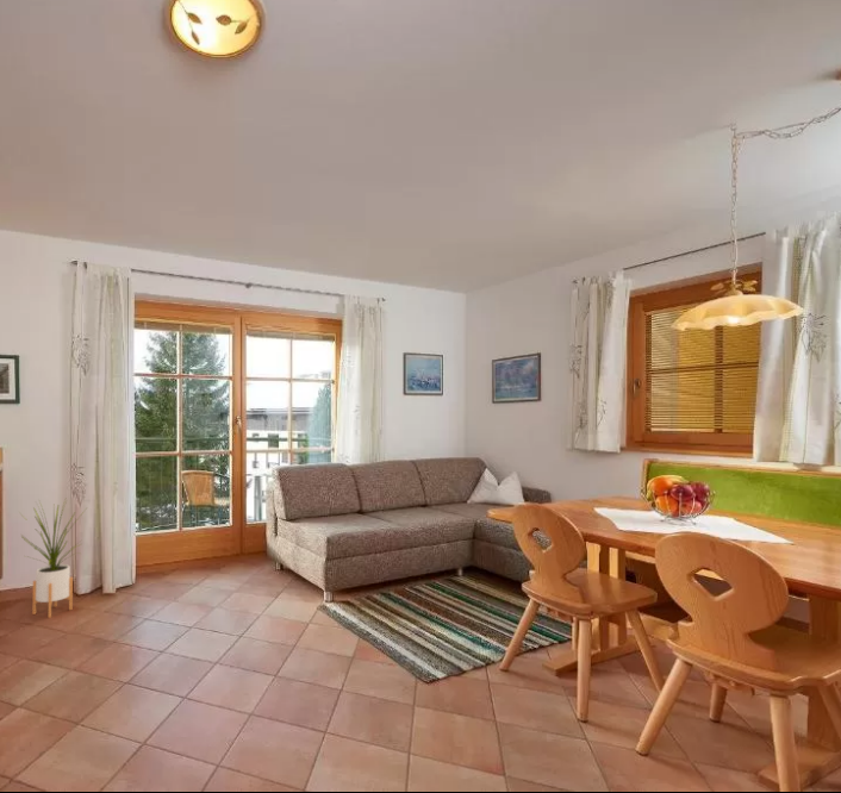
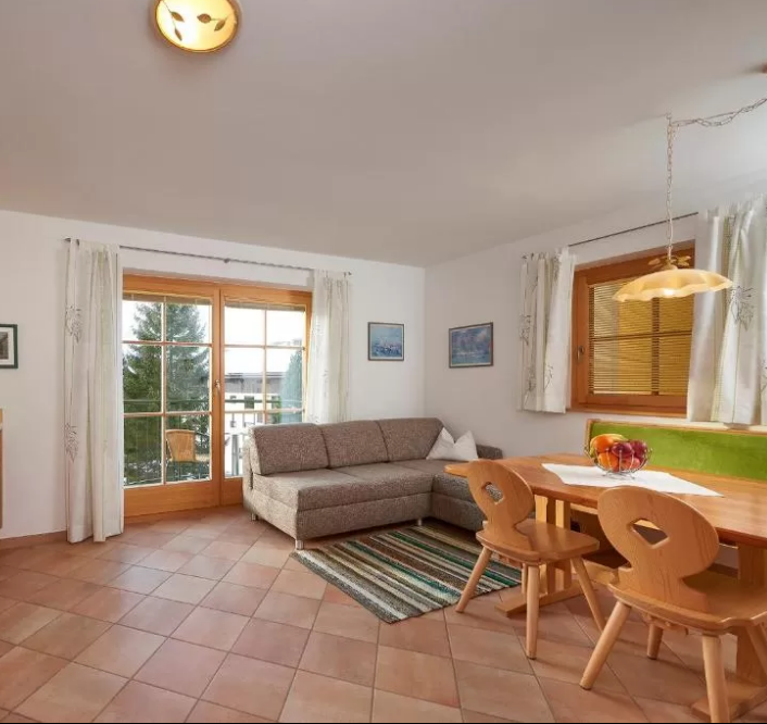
- house plant [18,498,87,619]
